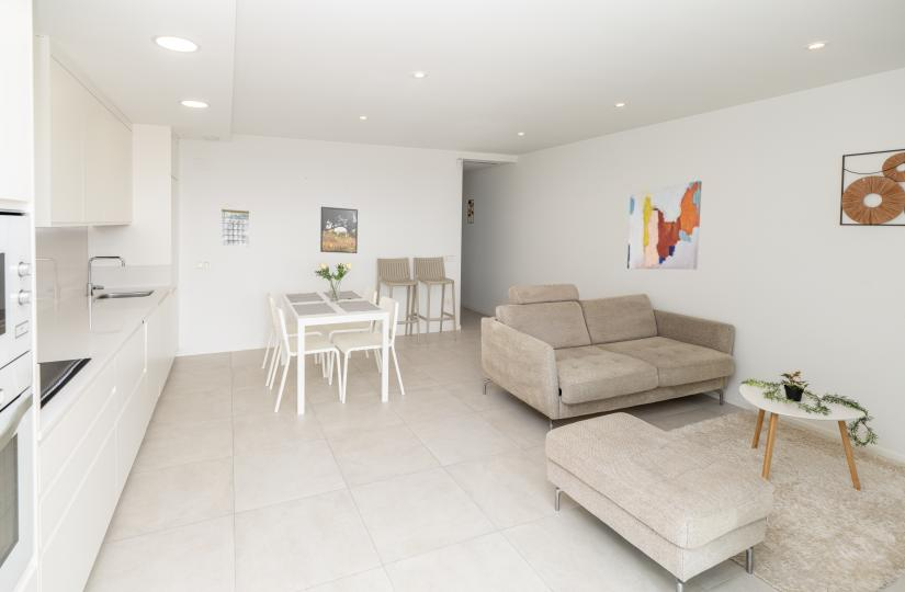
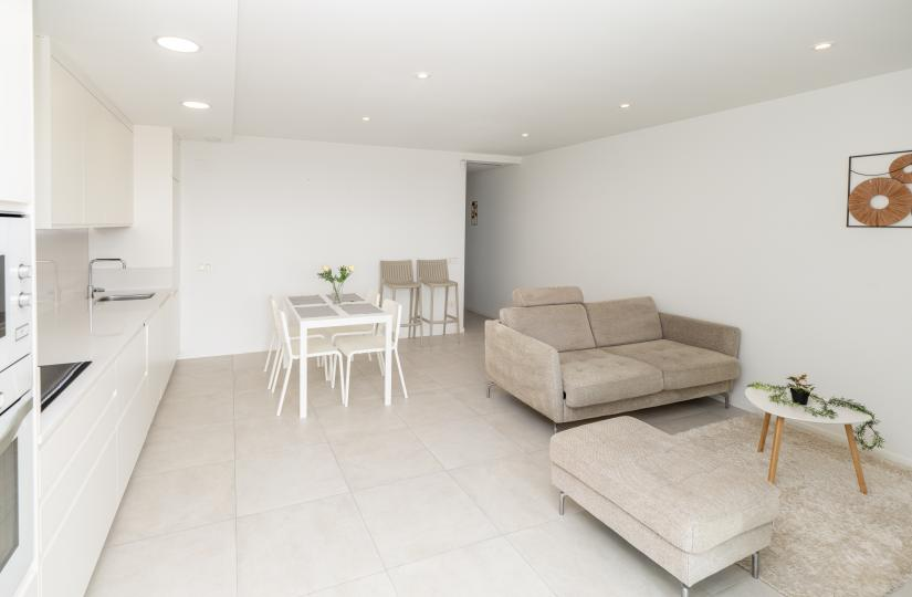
- wall art [626,180,703,271]
- calendar [220,202,250,248]
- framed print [319,206,359,254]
